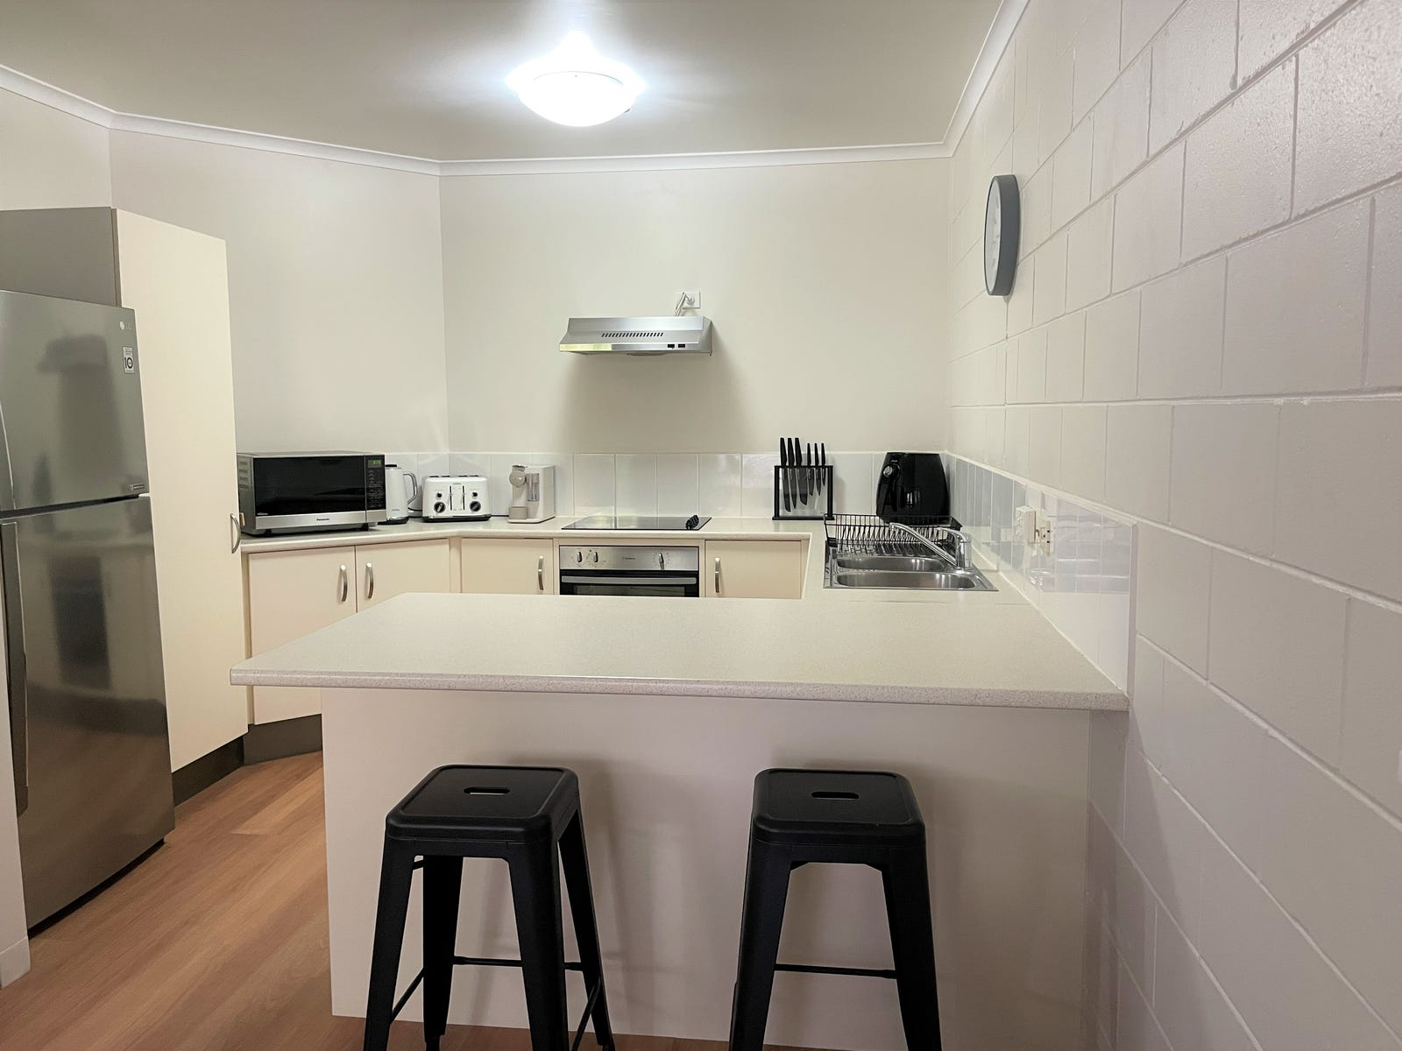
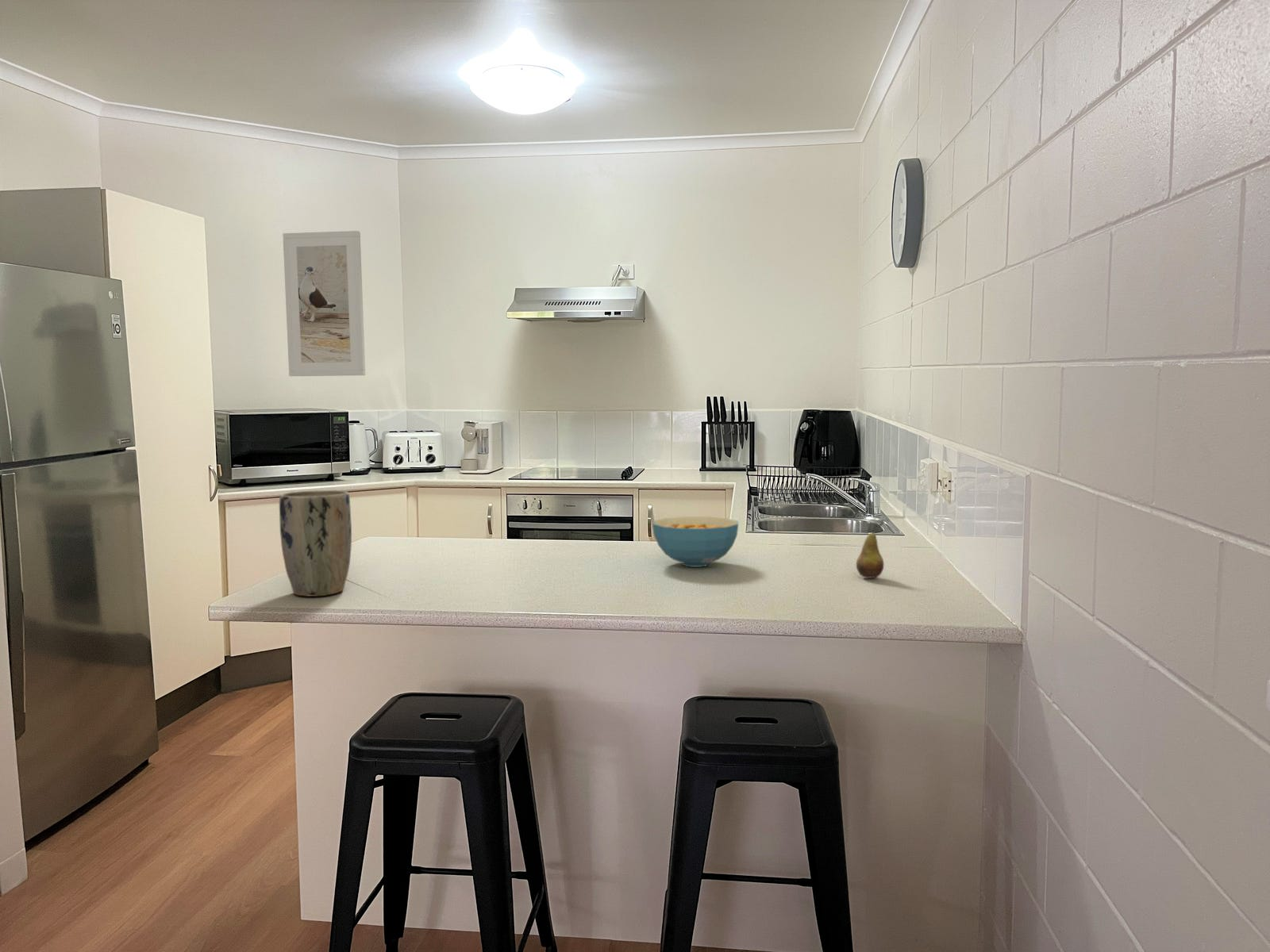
+ cereal bowl [652,516,739,568]
+ plant pot [279,489,352,597]
+ fruit [856,521,885,579]
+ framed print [282,230,366,377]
